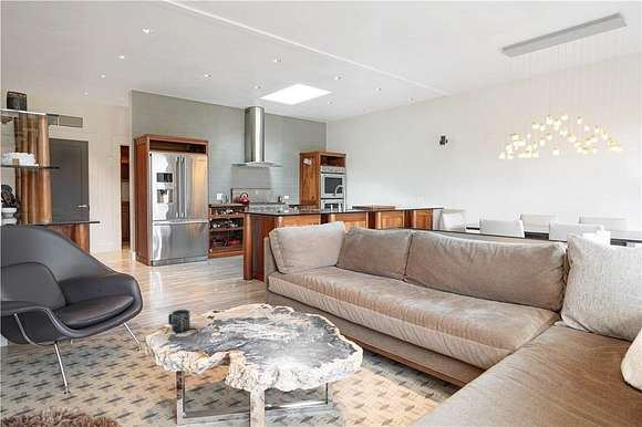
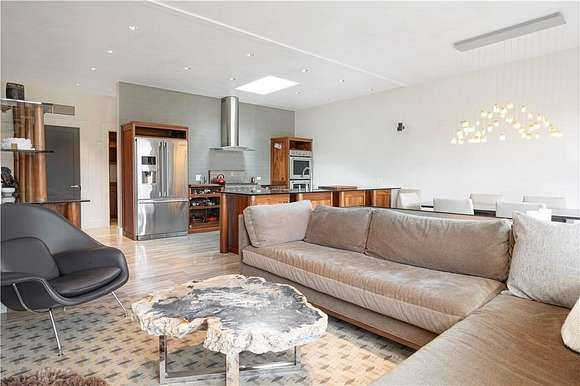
- cup [167,309,191,333]
